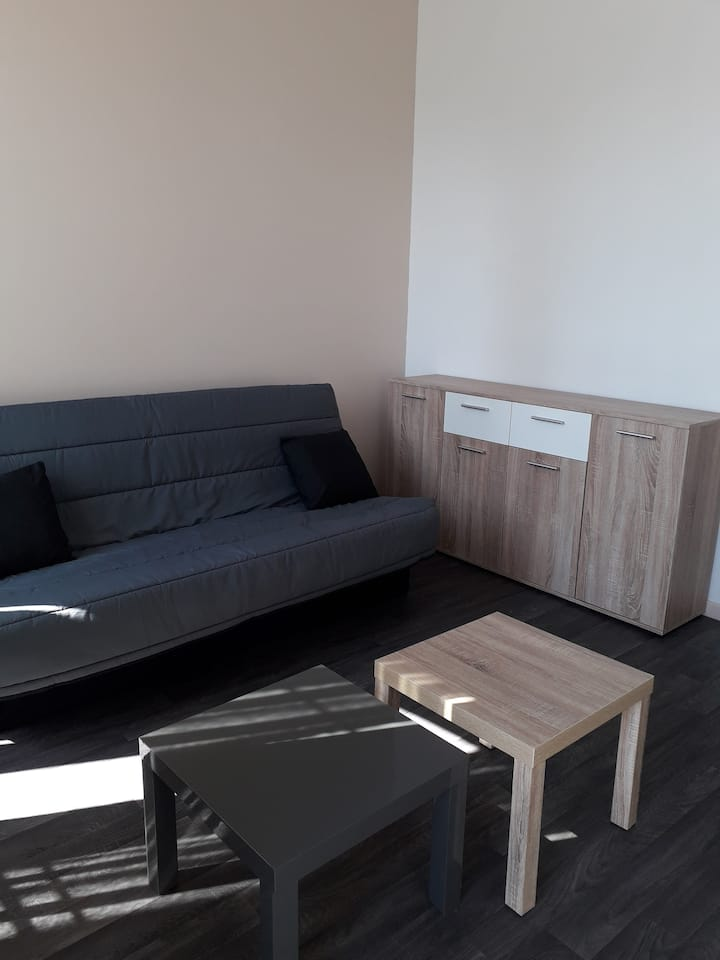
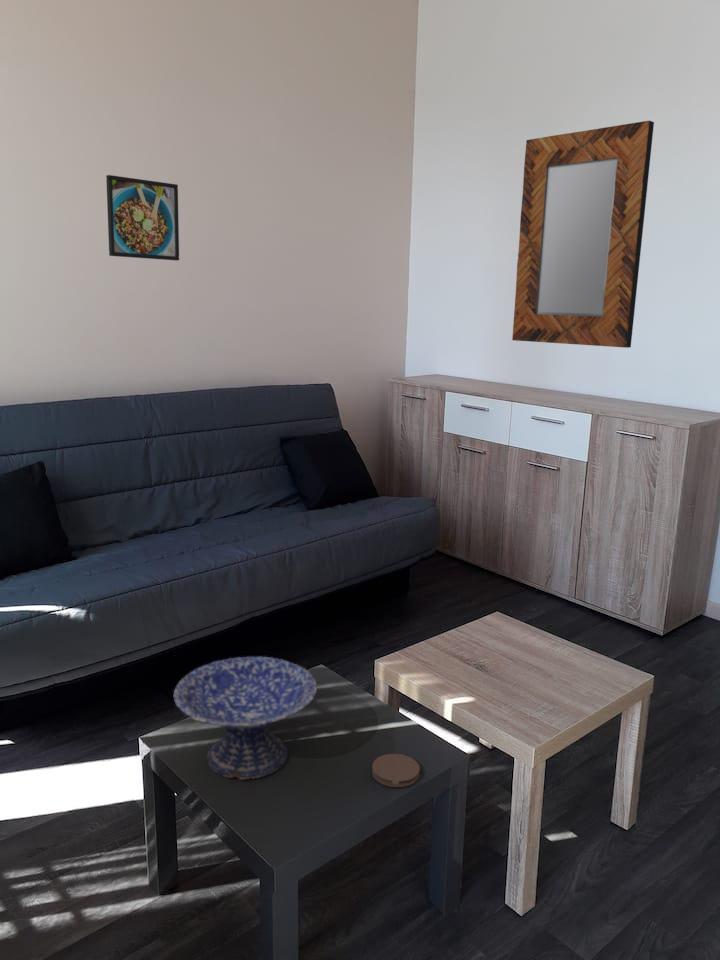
+ decorative bowl [172,656,318,780]
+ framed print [105,174,180,261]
+ coaster [371,753,421,788]
+ home mirror [511,120,655,349]
